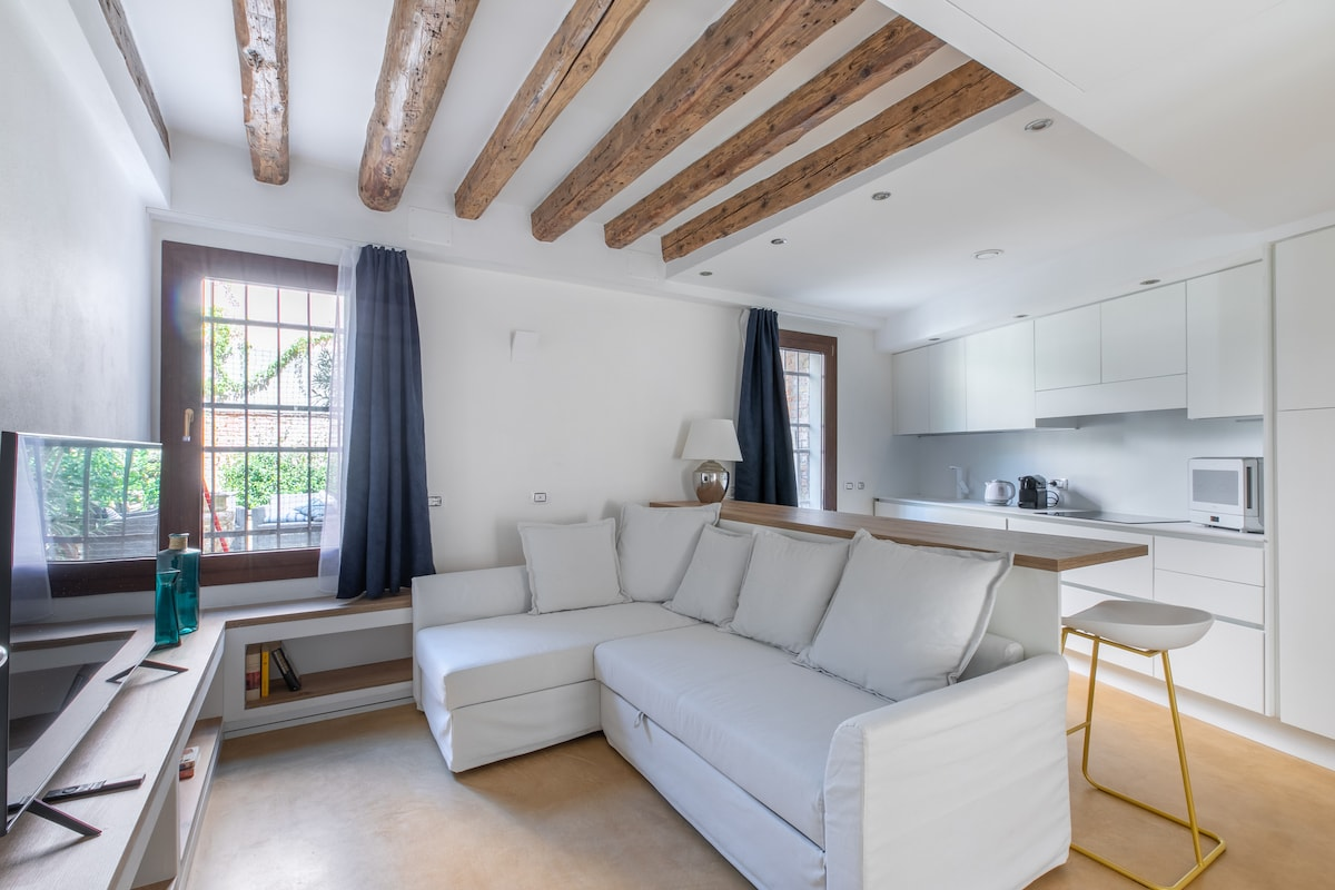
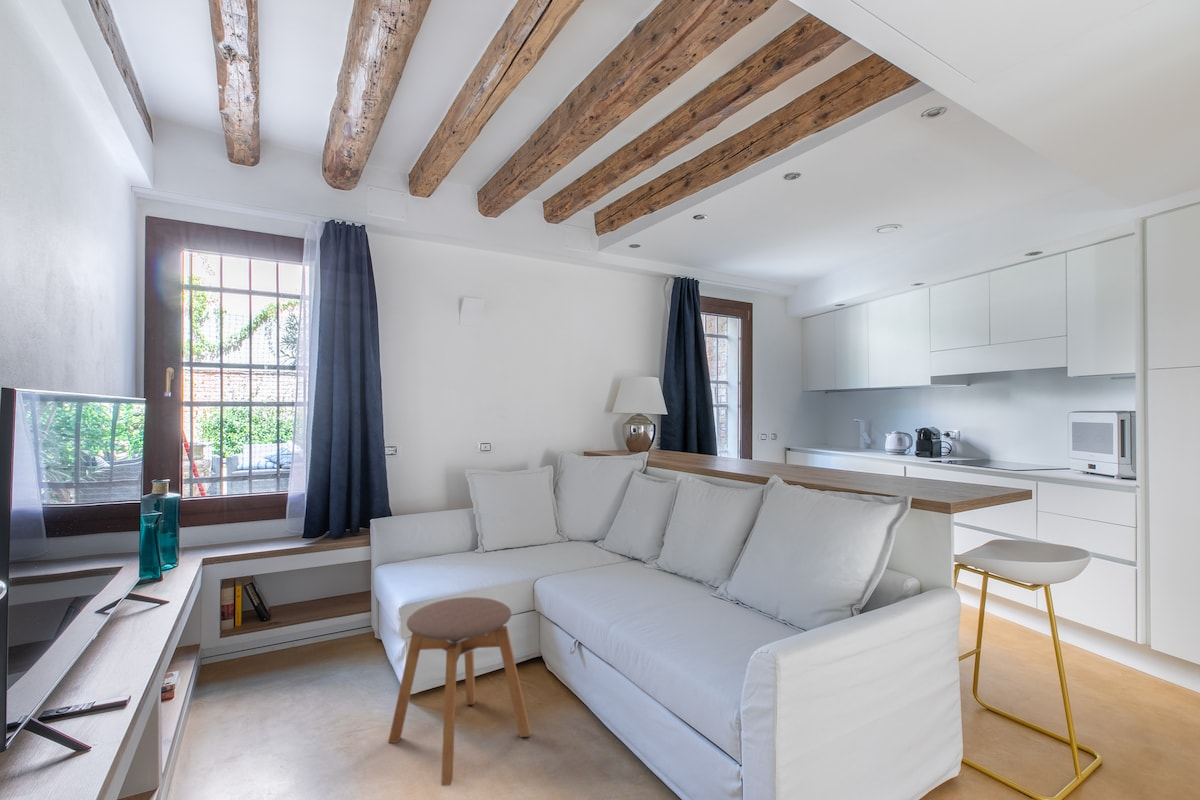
+ stool [387,596,532,787]
